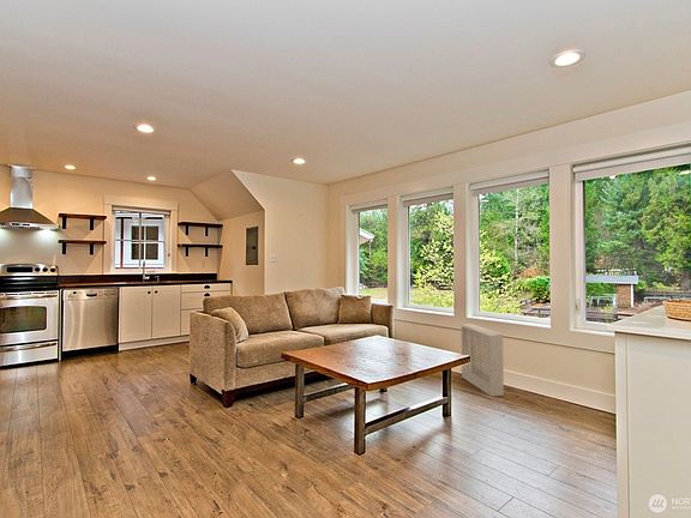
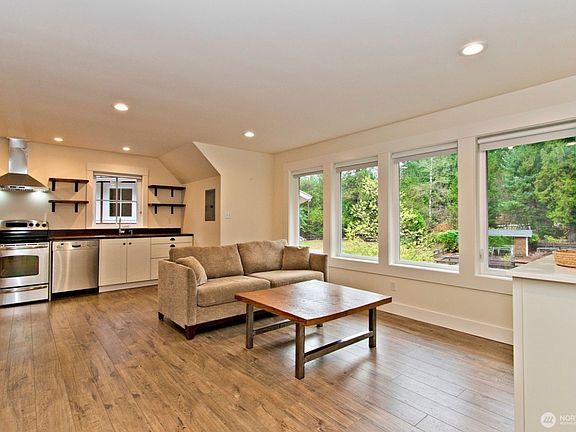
- air filter [458,323,505,397]
